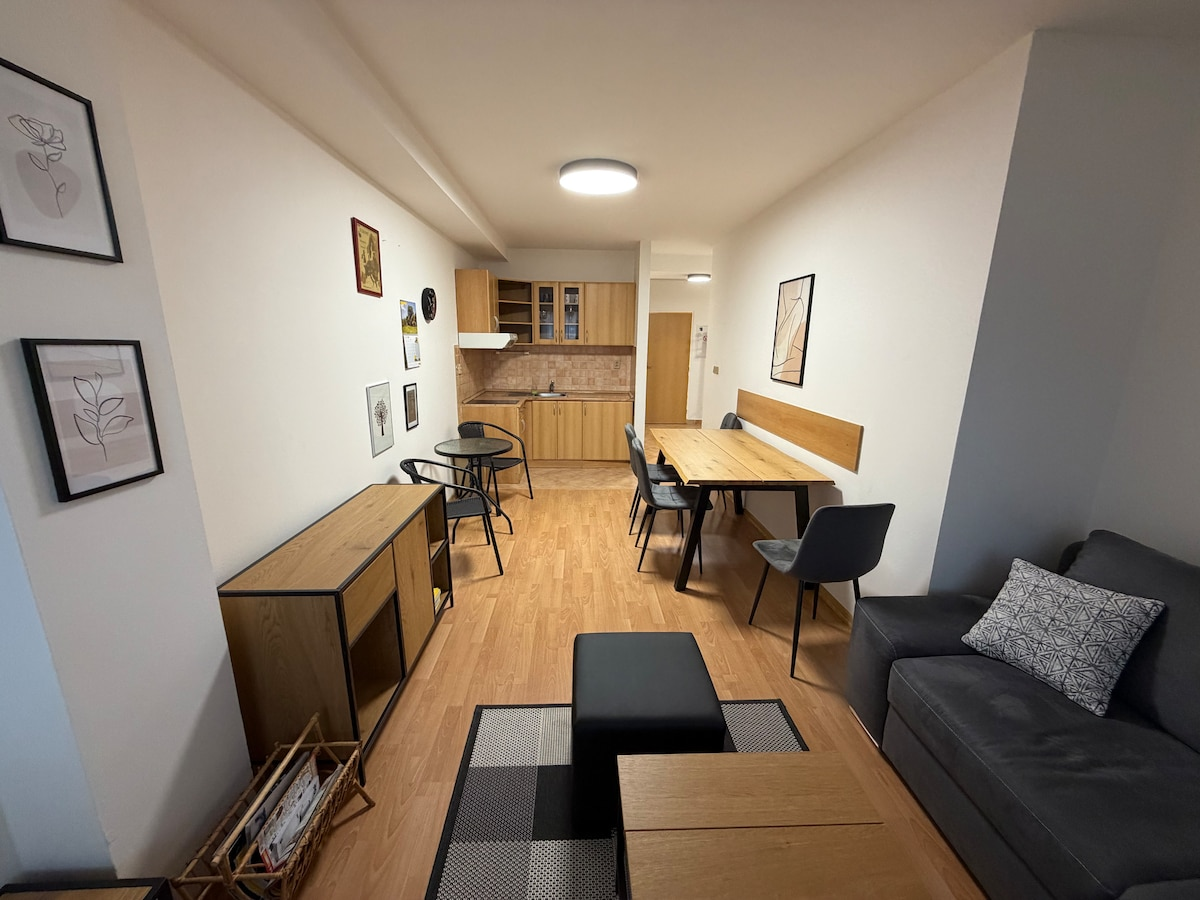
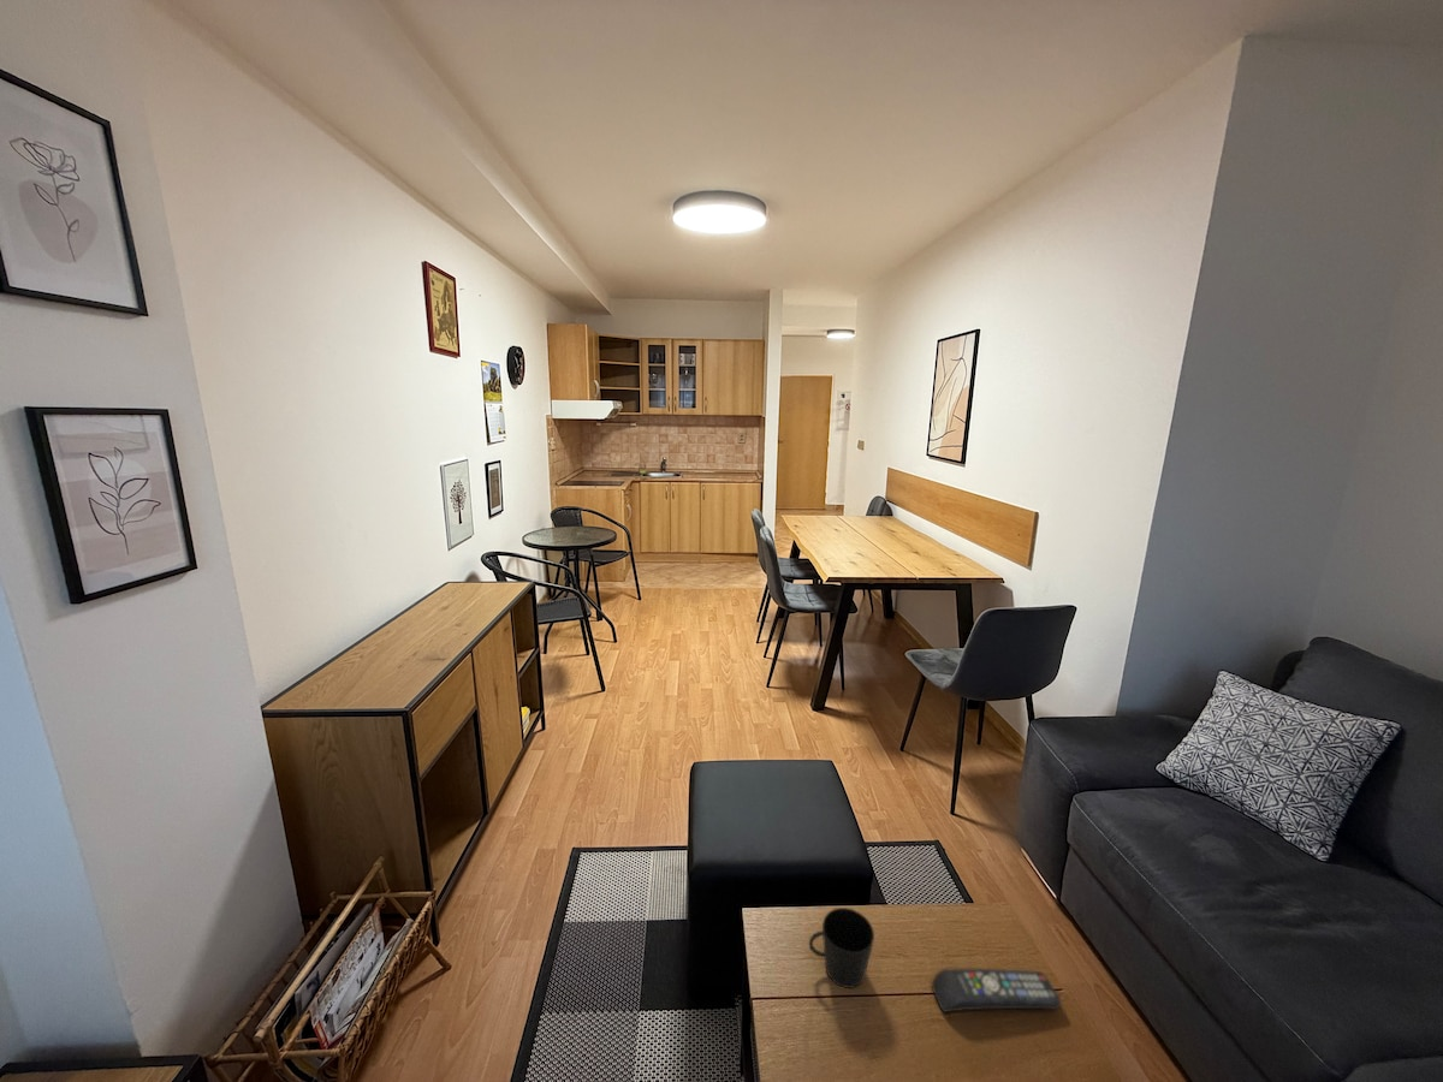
+ cup [808,906,875,989]
+ remote control [931,968,1063,1013]
